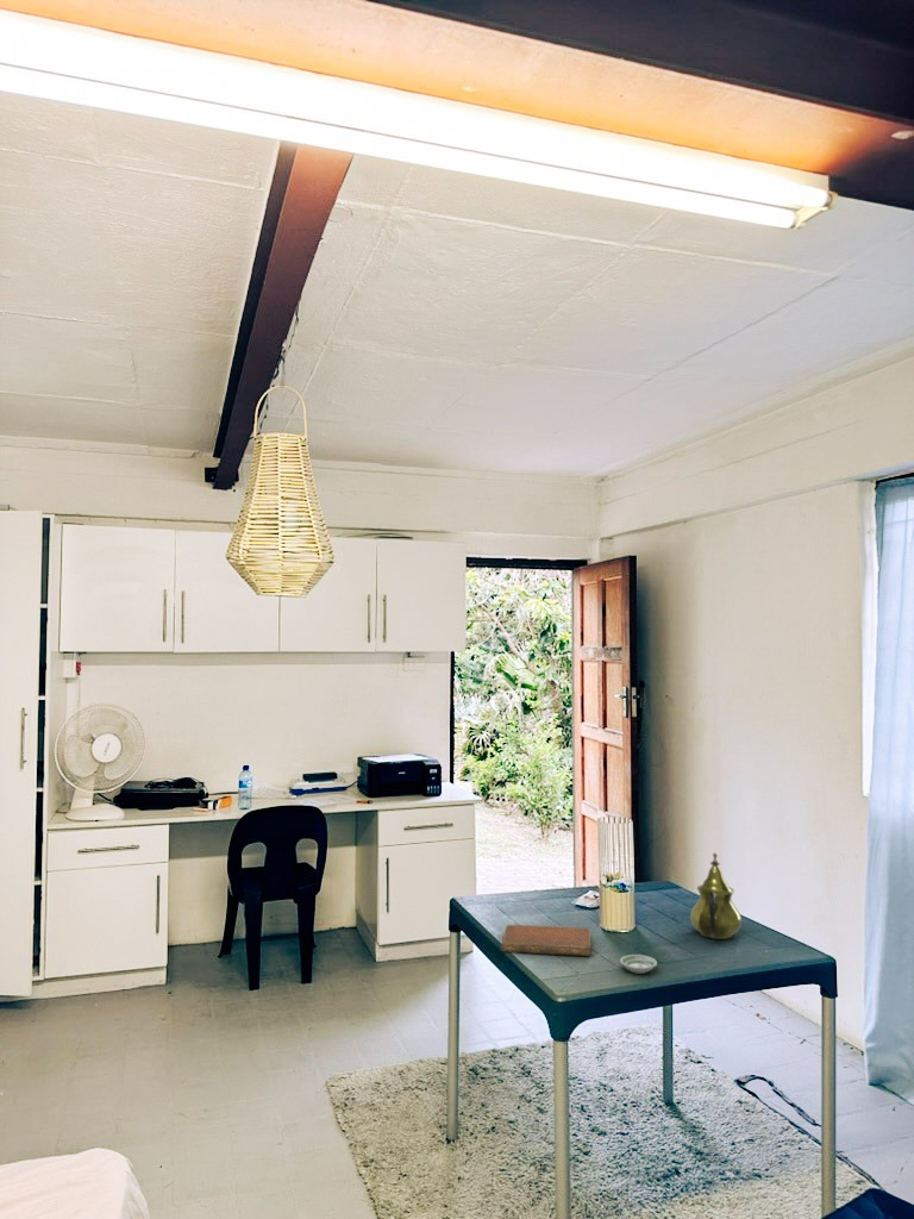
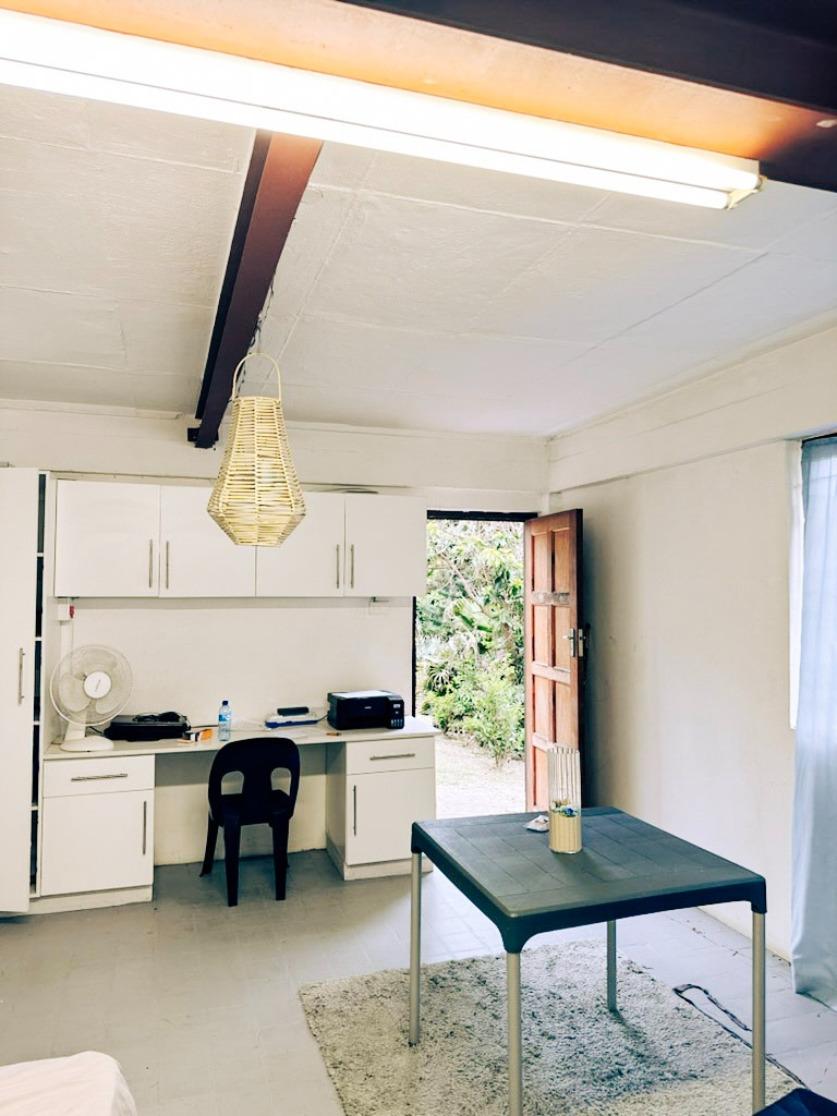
- notebook [500,924,591,957]
- saucer [619,954,658,975]
- teapot [689,852,743,940]
